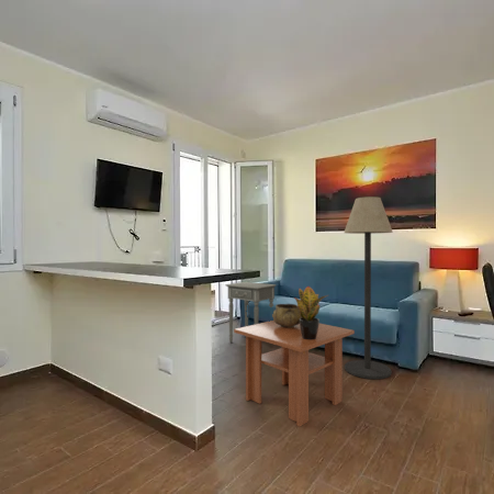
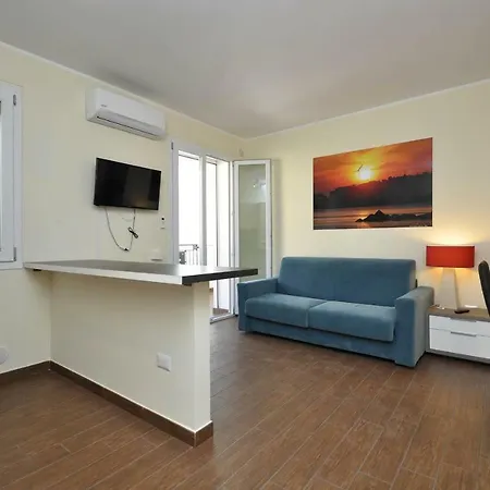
- side table [224,281,277,344]
- potted plant [293,285,329,340]
- floor lamp [344,195,394,380]
- decorative bowl [272,303,302,327]
- coffee table [233,319,356,428]
